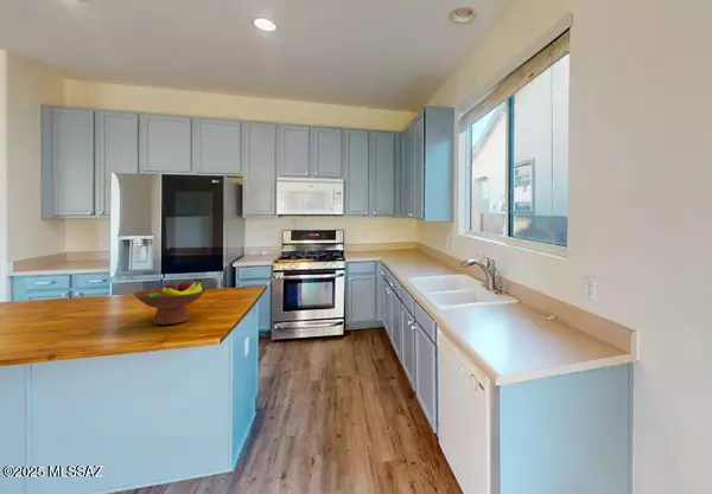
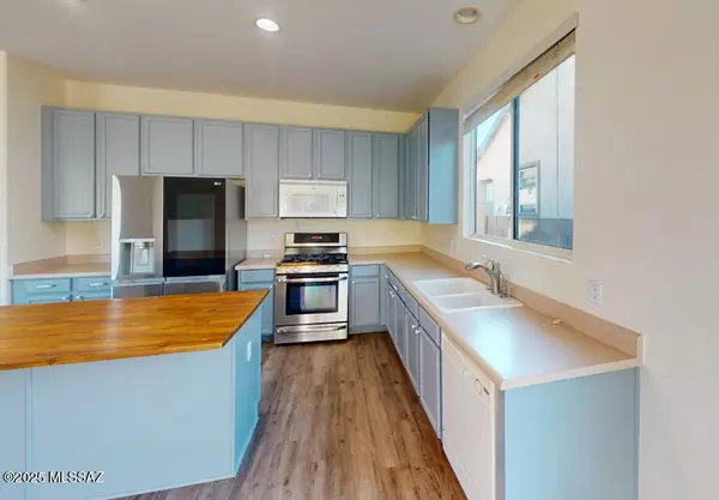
- fruit bowl [133,277,206,326]
